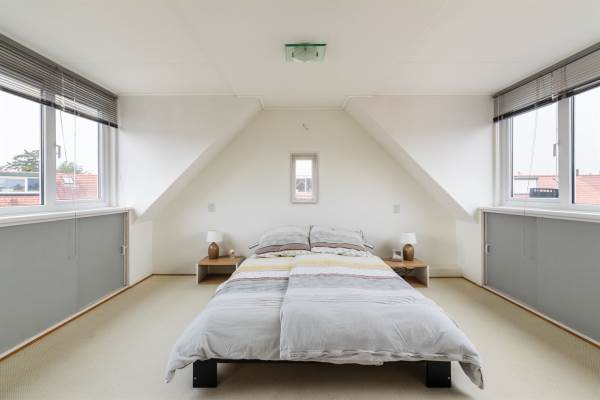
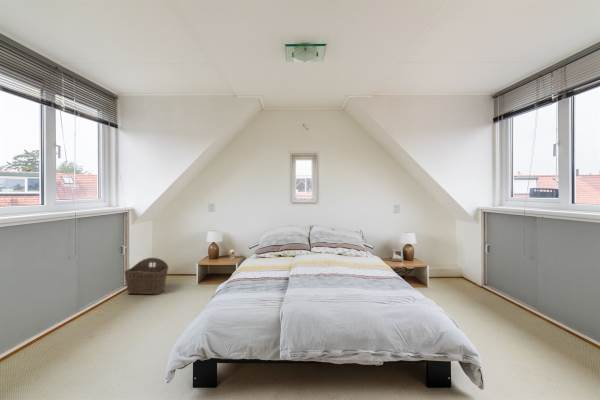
+ wicker basket [123,257,169,295]
